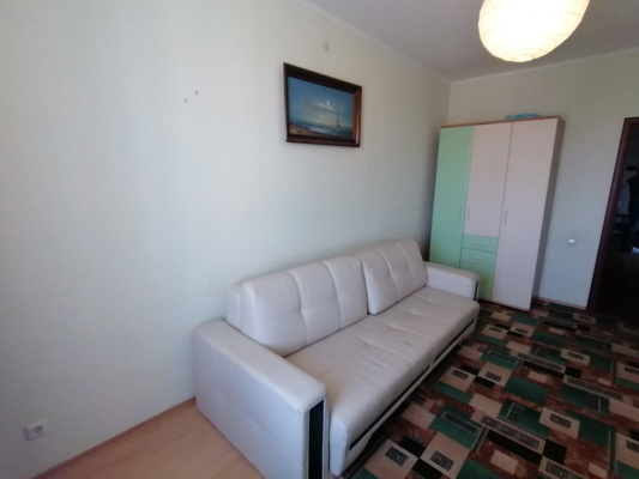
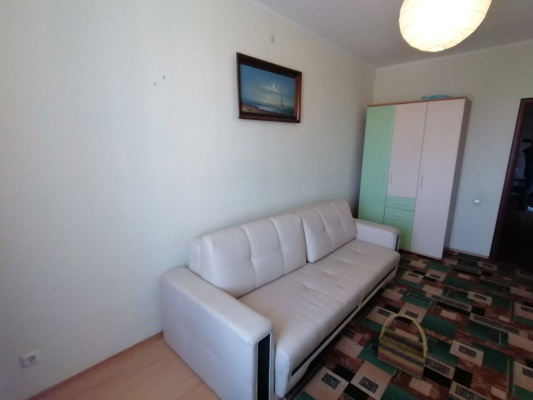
+ basket [377,313,429,381]
